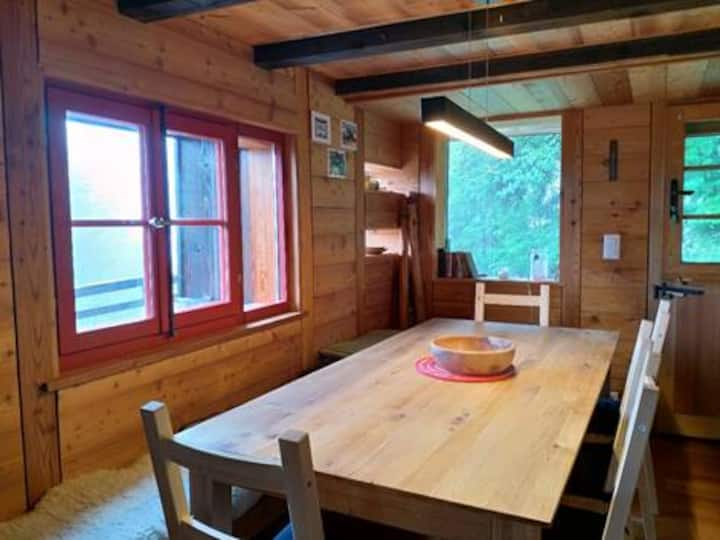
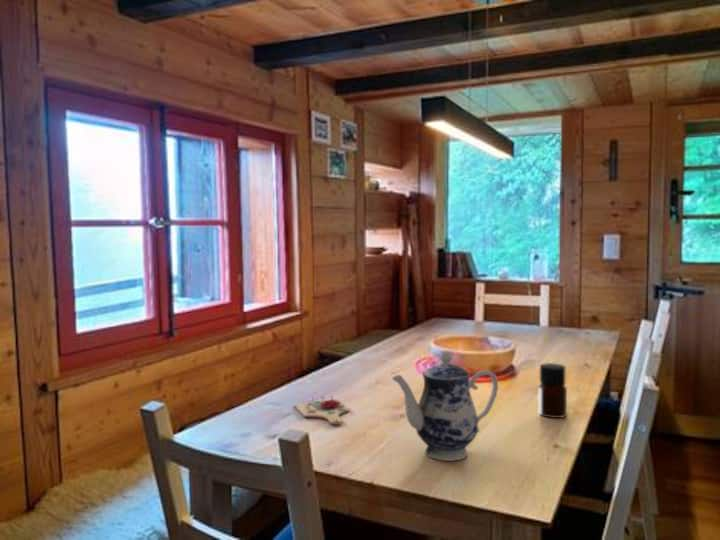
+ cutting board [294,395,351,425]
+ teapot [391,350,499,462]
+ bottle [538,362,568,419]
